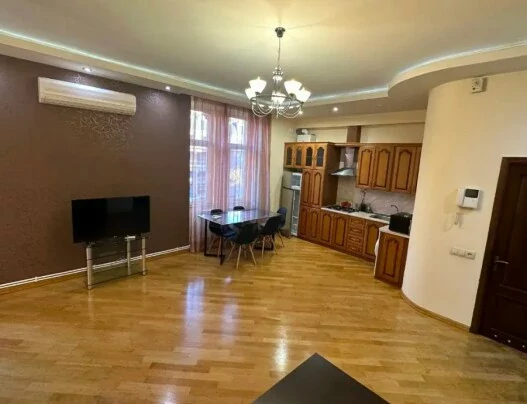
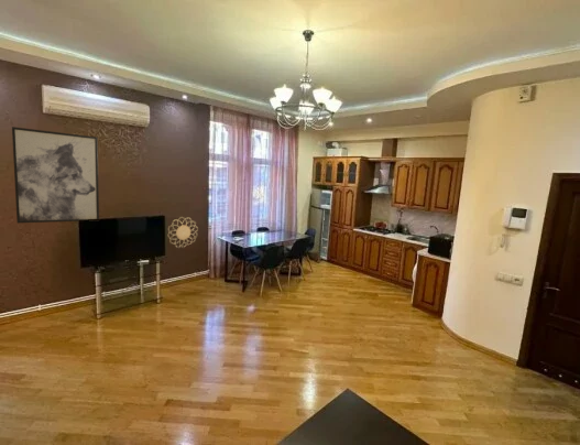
+ decorative wall piece [167,216,199,249]
+ wall art [11,126,100,224]
